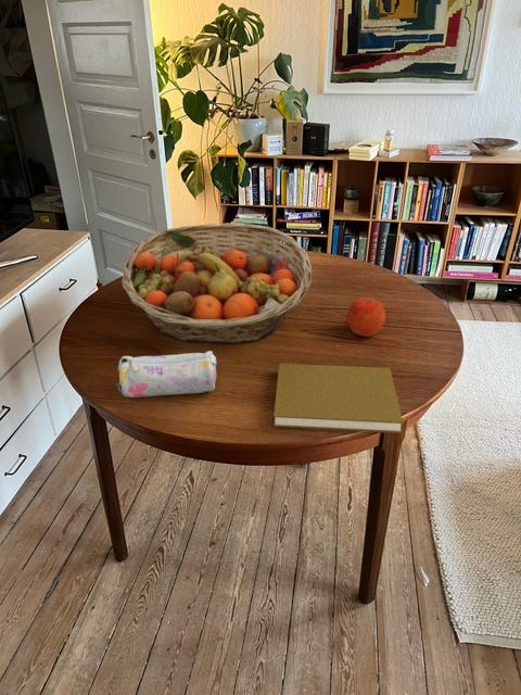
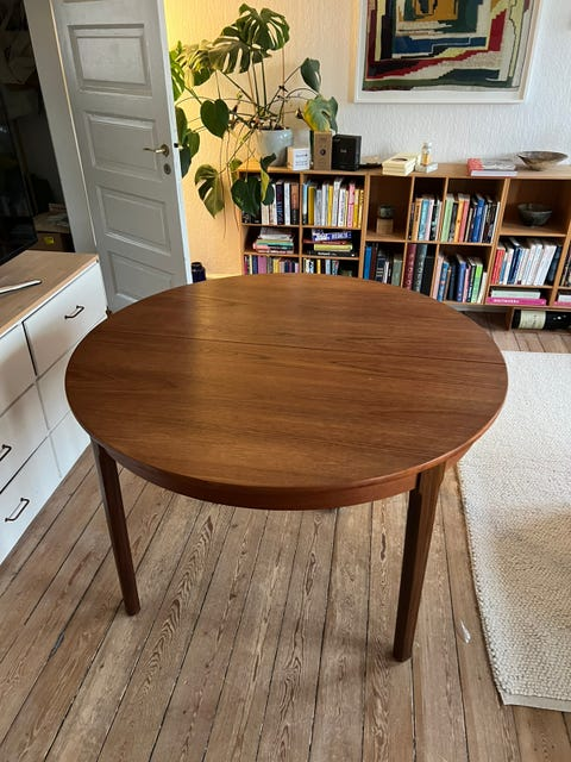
- apple [346,295,386,338]
- pencil case [116,350,217,399]
- book [272,363,405,434]
- fruit basket [120,222,314,344]
